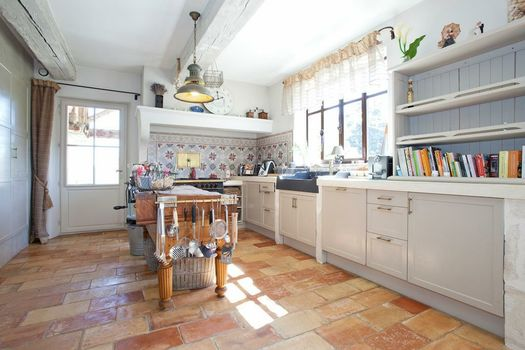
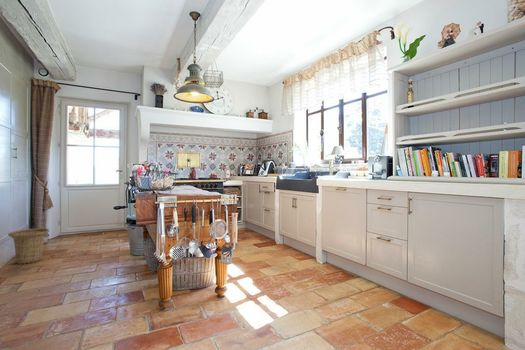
+ basket [7,227,50,265]
